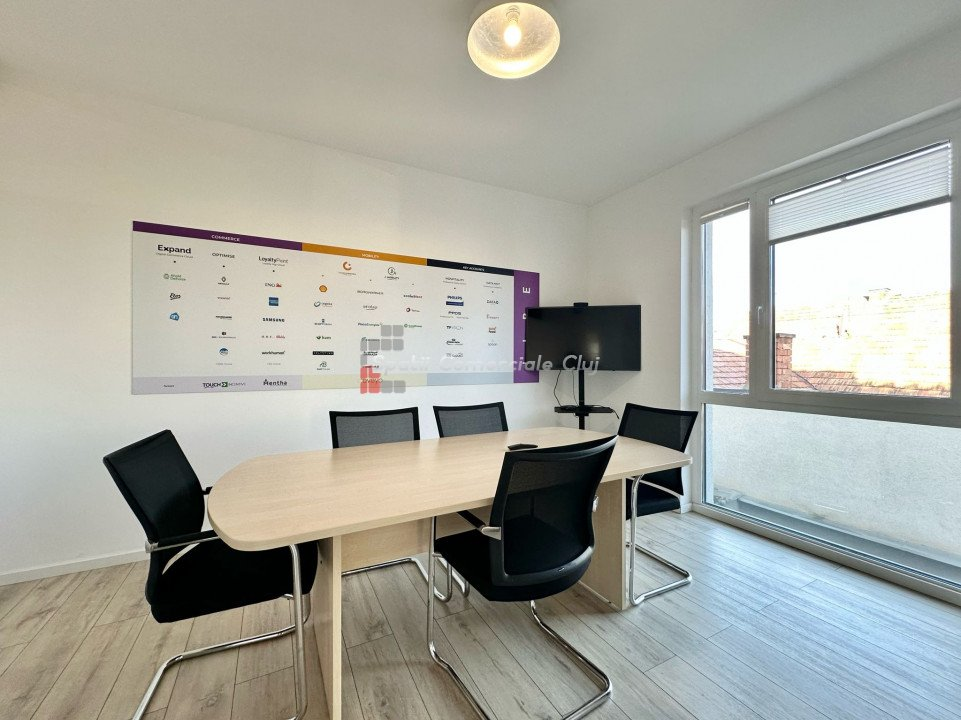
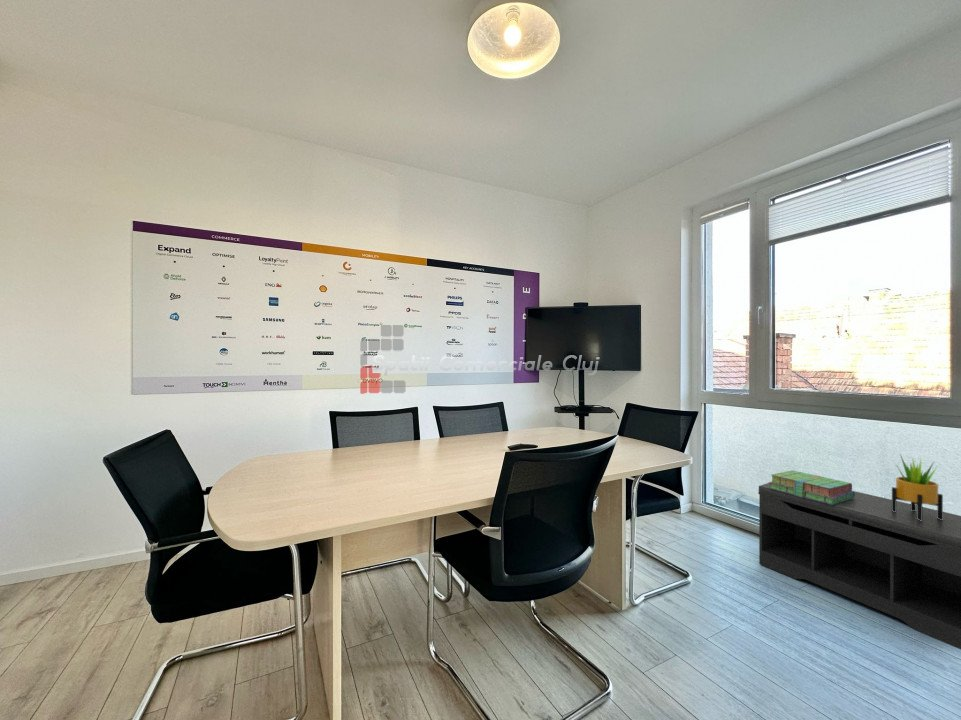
+ stack of books [767,469,855,505]
+ bench [757,482,961,650]
+ potted plant [891,453,944,521]
